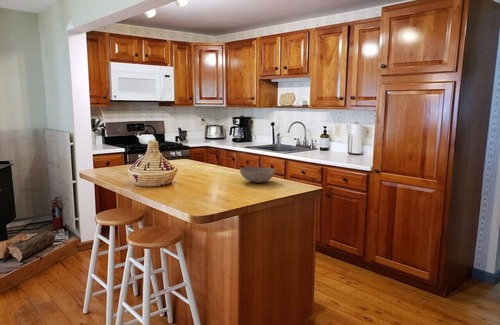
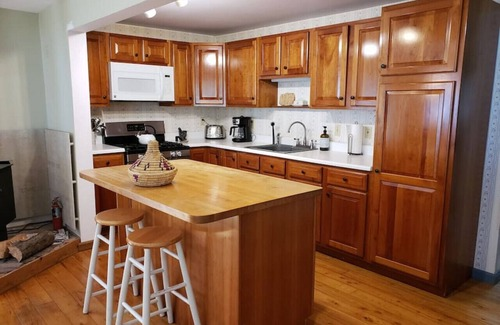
- bowl [239,166,276,184]
